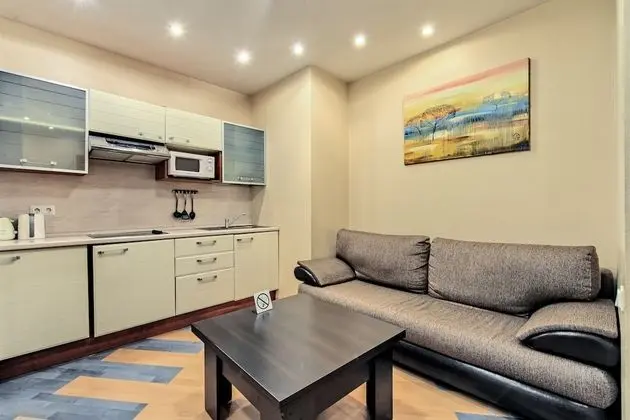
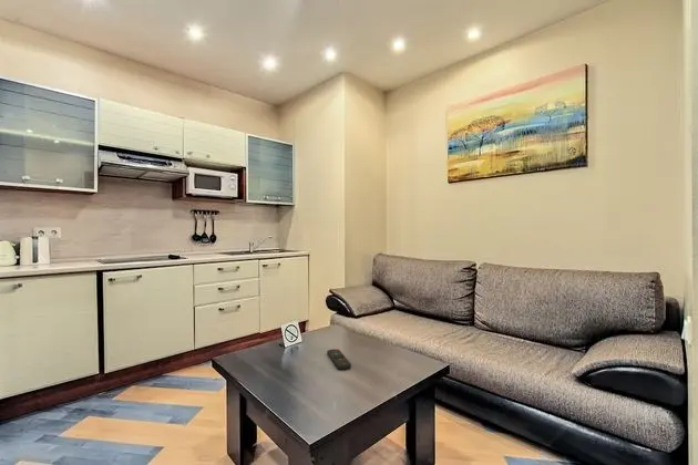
+ remote control [326,348,352,370]
